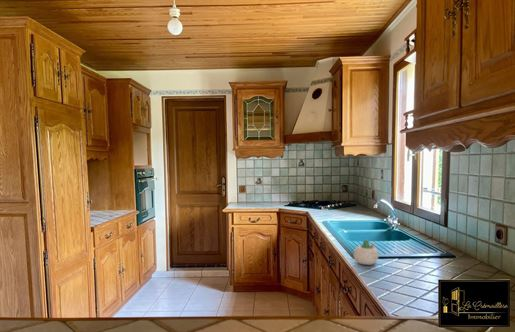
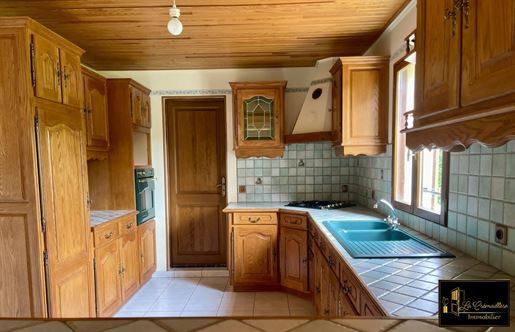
- succulent planter [353,239,379,266]
